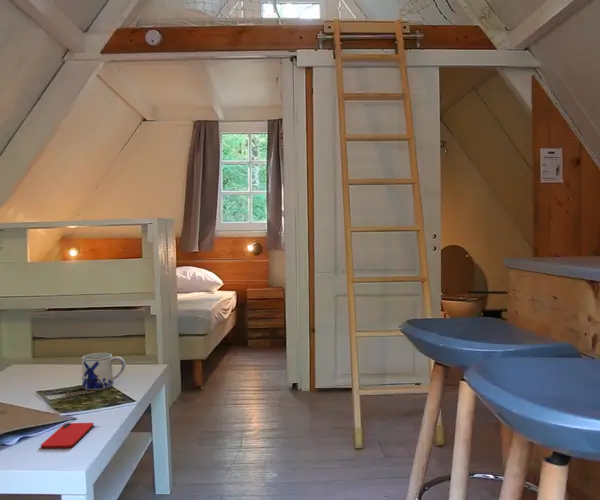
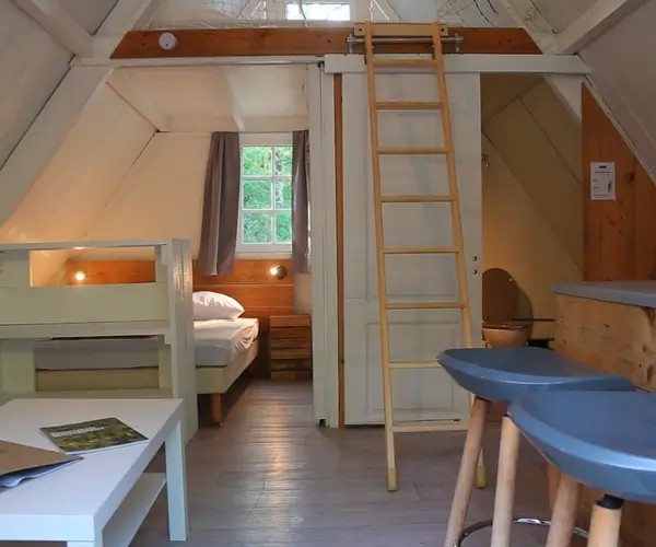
- smartphone [40,422,95,449]
- mug [81,352,126,391]
